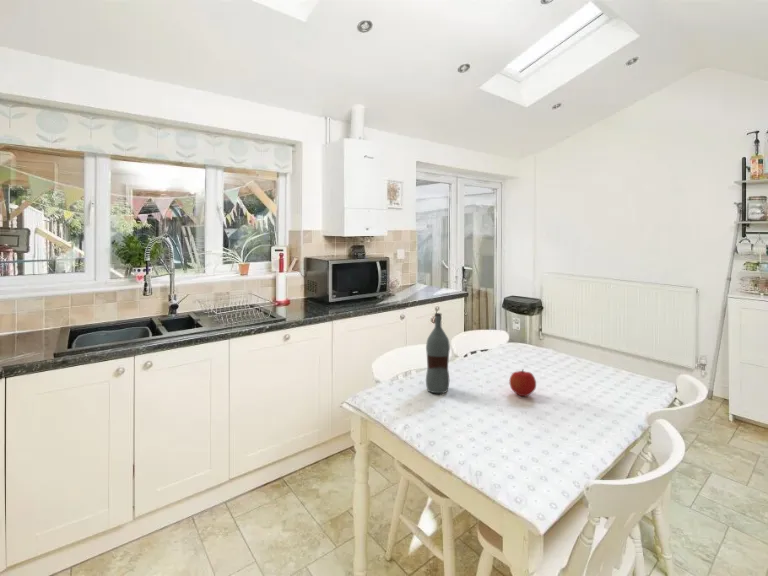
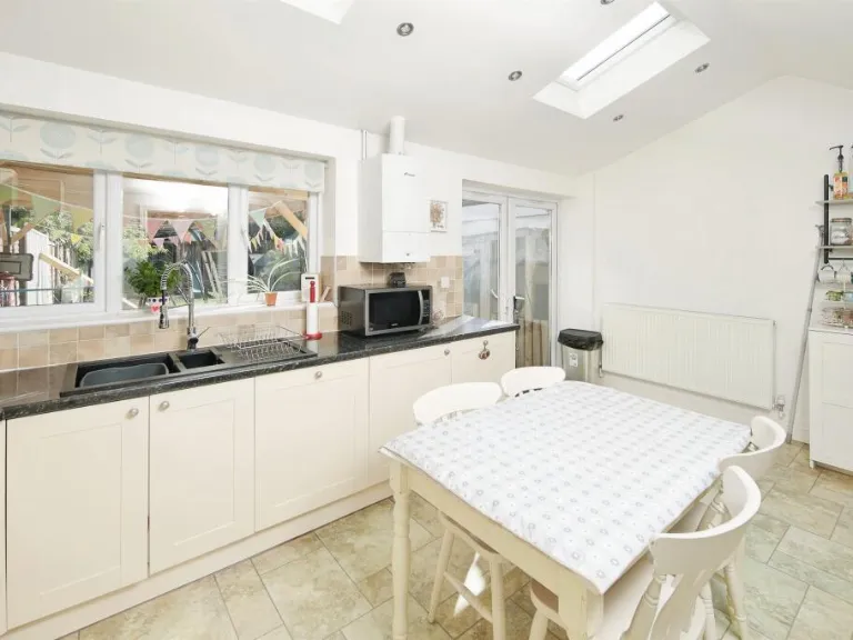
- fruit [508,368,537,397]
- bottle [425,312,451,394]
